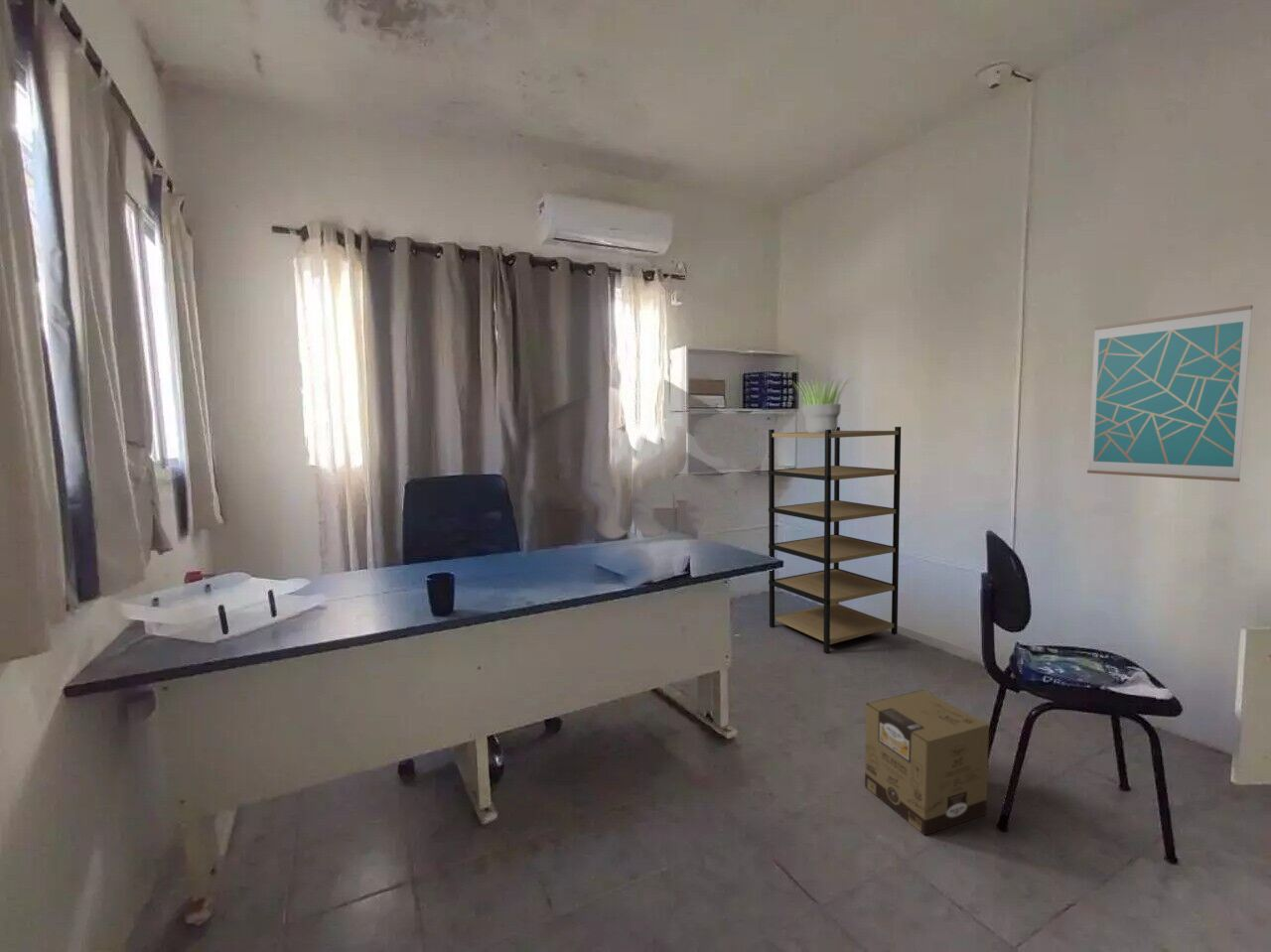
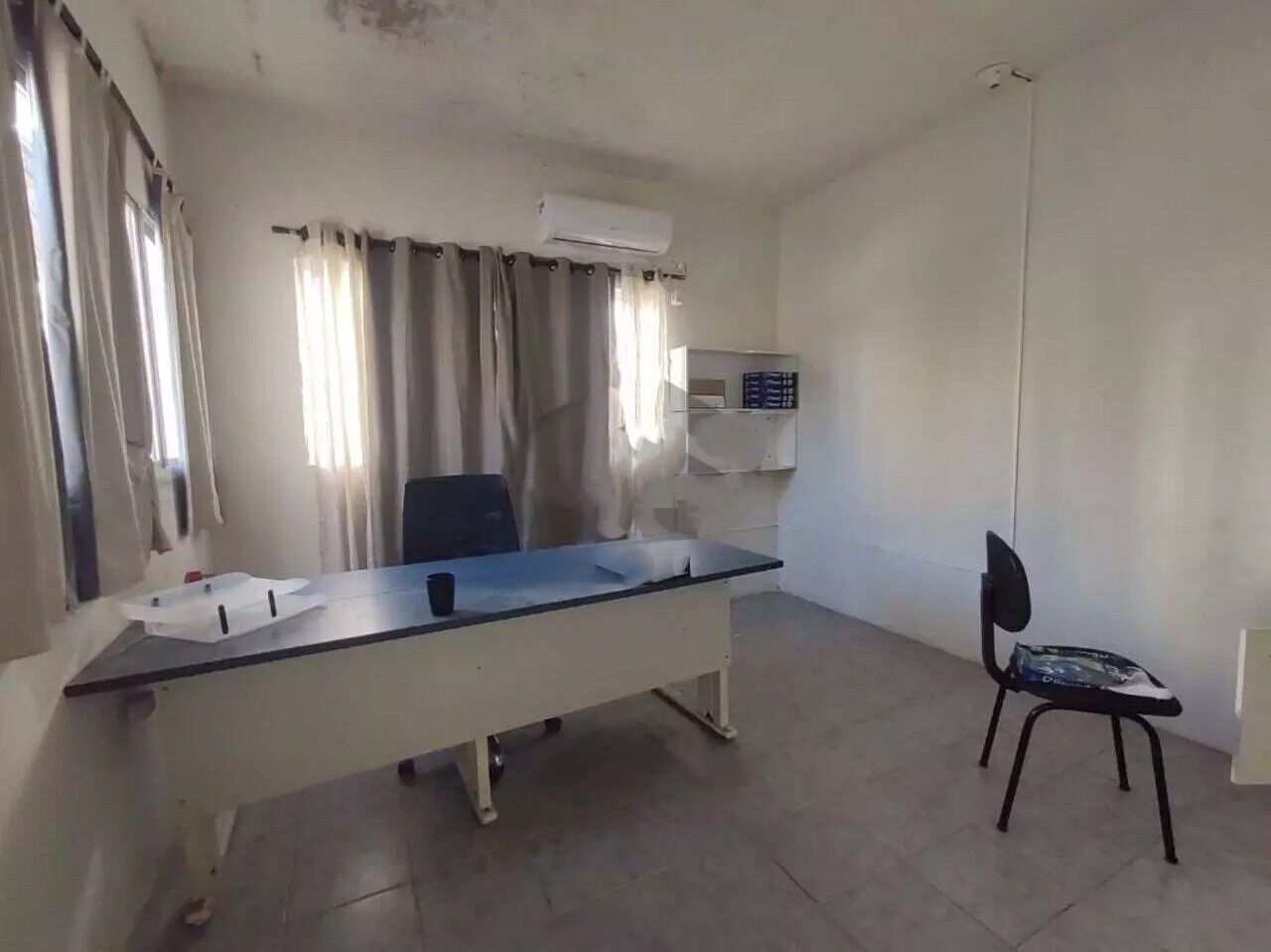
- shelving unit [768,426,902,654]
- wall art [1086,304,1253,482]
- cardboard box [864,689,990,836]
- potted plant [791,376,854,433]
